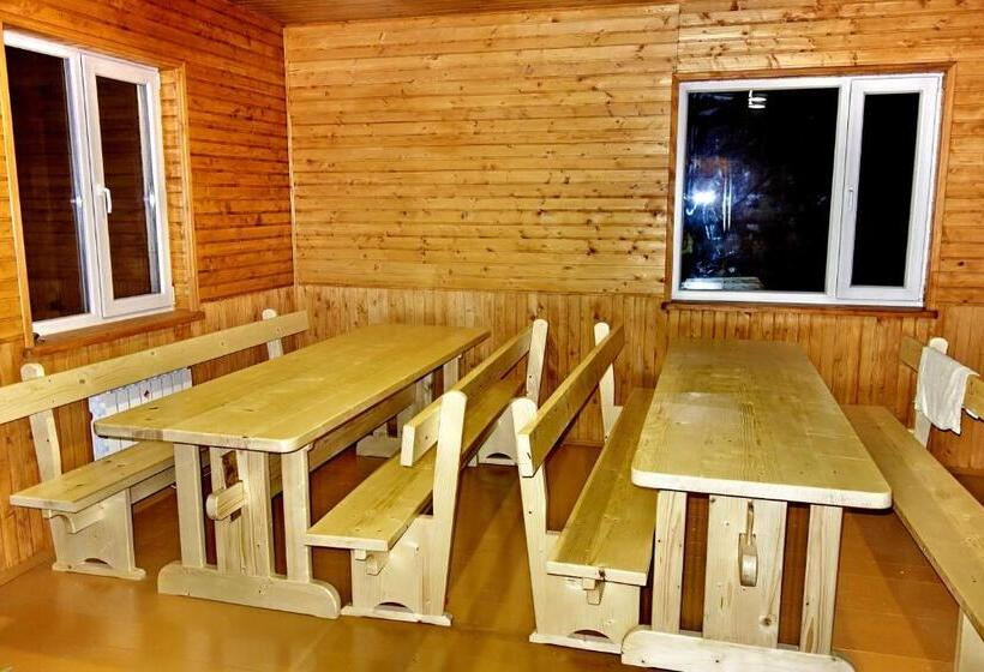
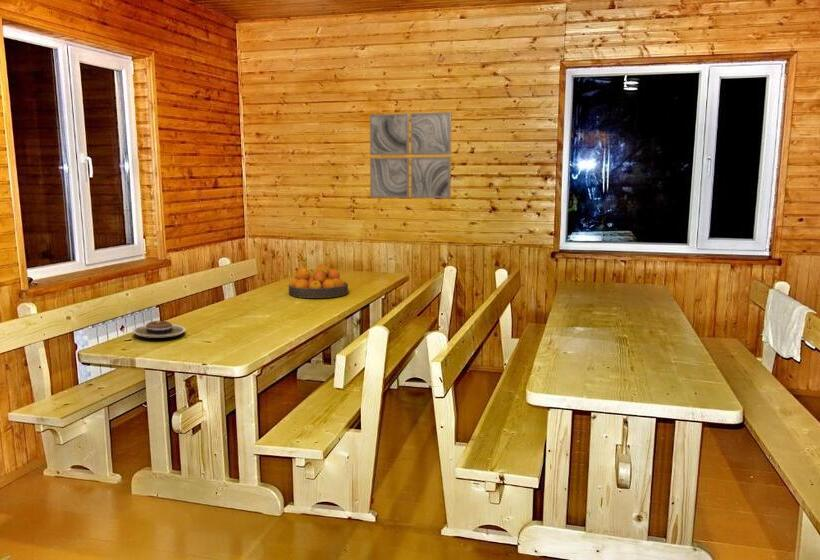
+ wall art [369,111,452,199]
+ fruit bowl [288,264,349,299]
+ plate [132,320,187,339]
